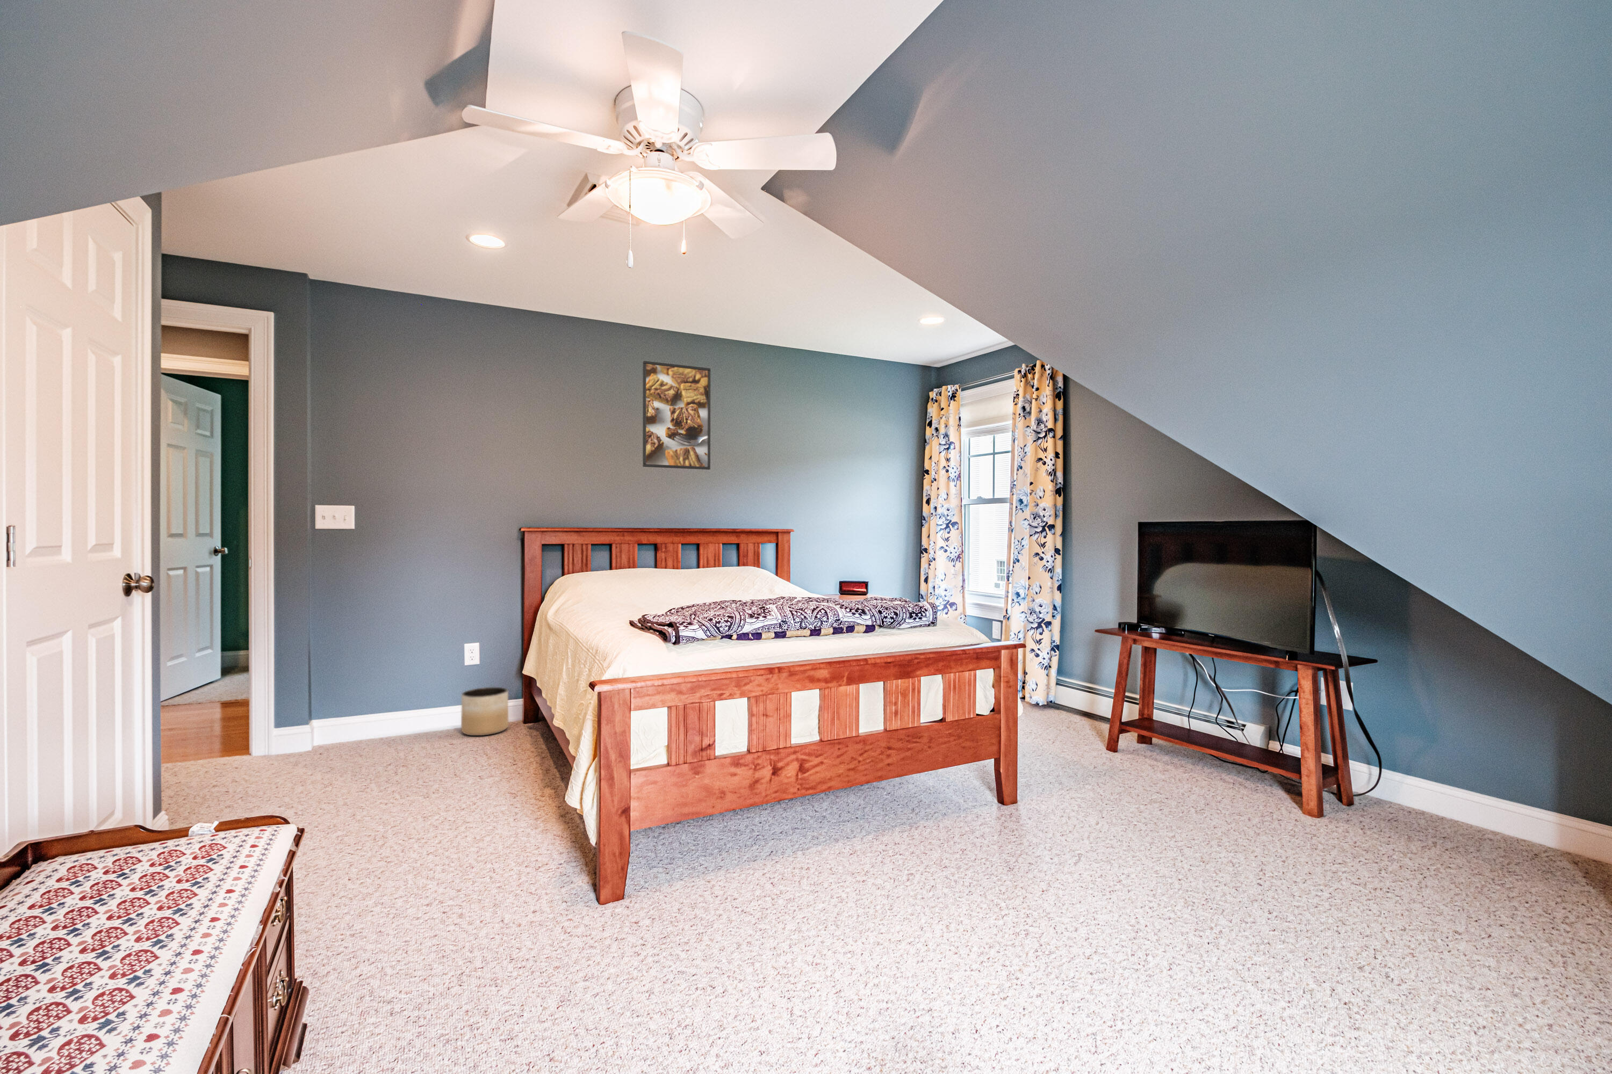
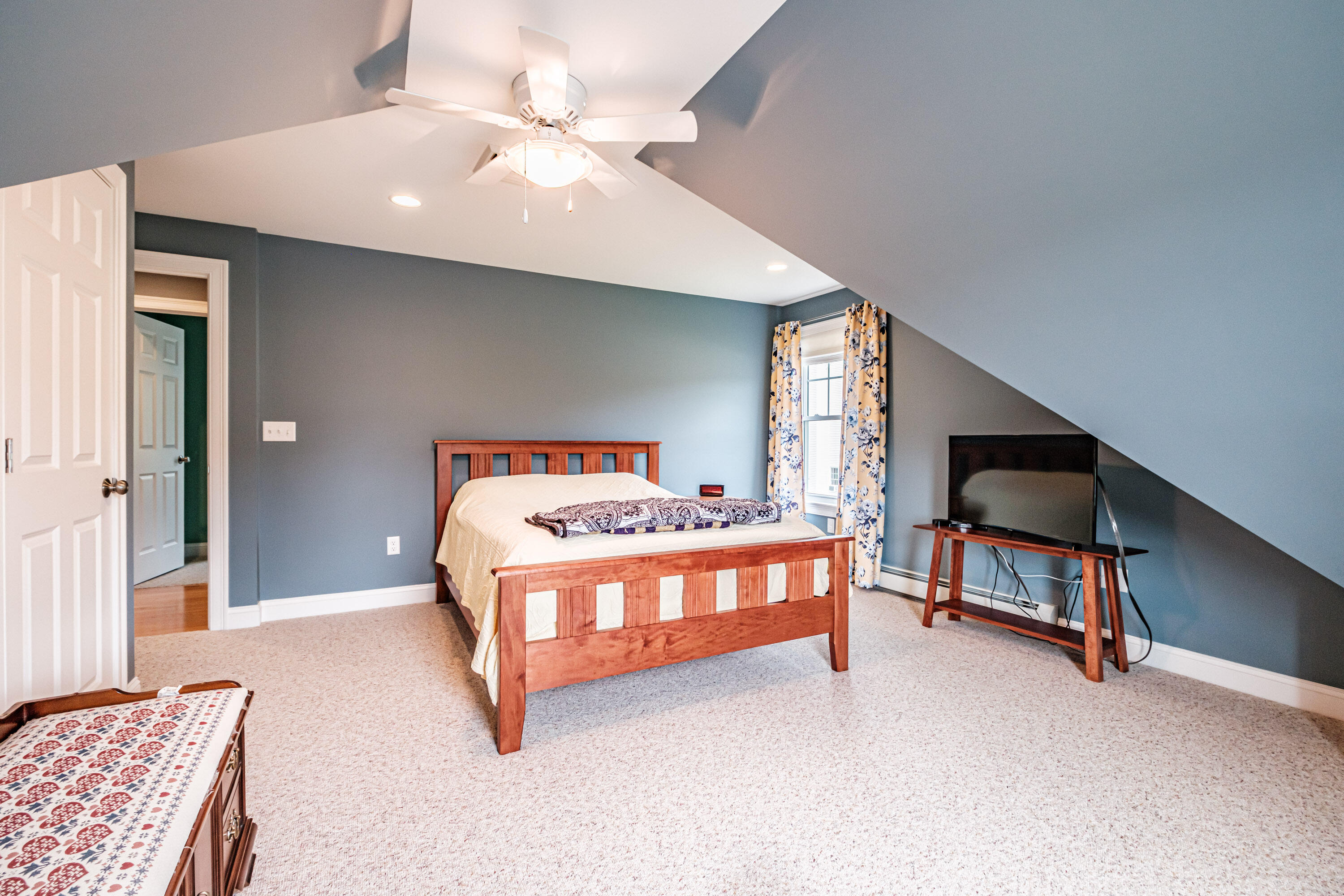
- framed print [642,361,711,470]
- planter [461,687,509,736]
